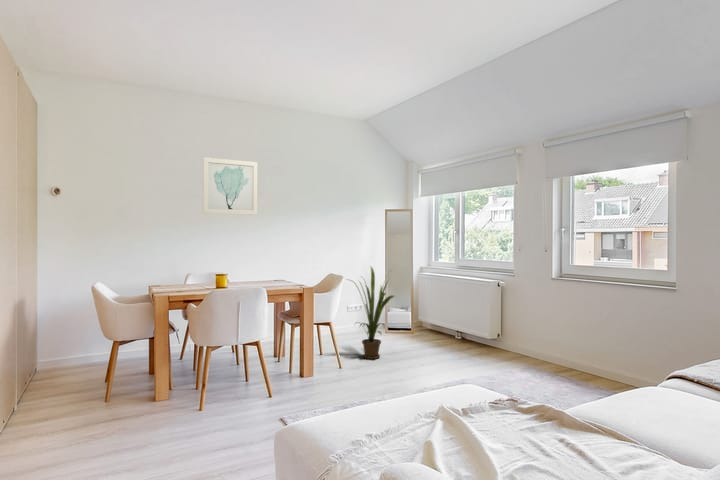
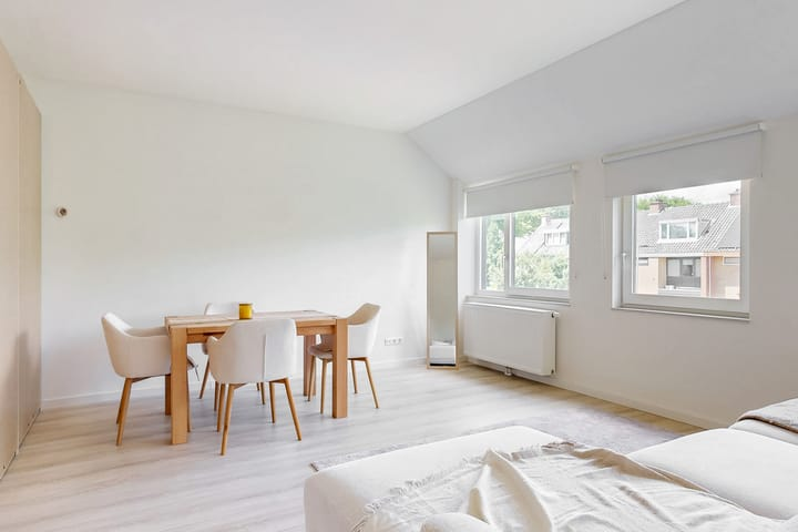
- house plant [345,265,395,360]
- wall art [202,157,258,216]
